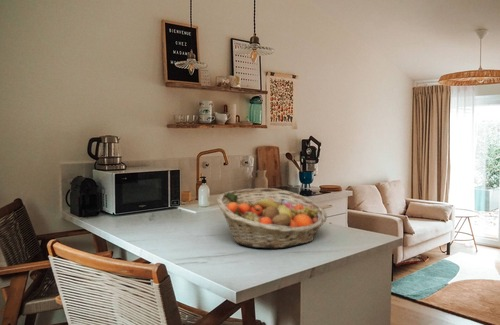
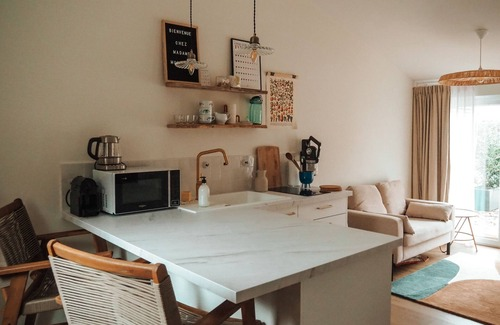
- fruit basket [216,187,328,249]
